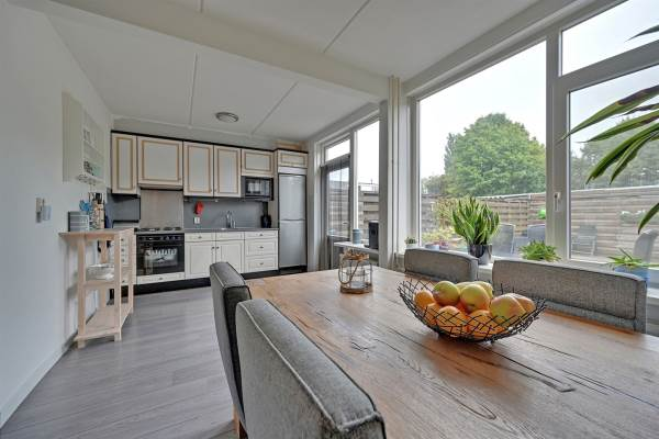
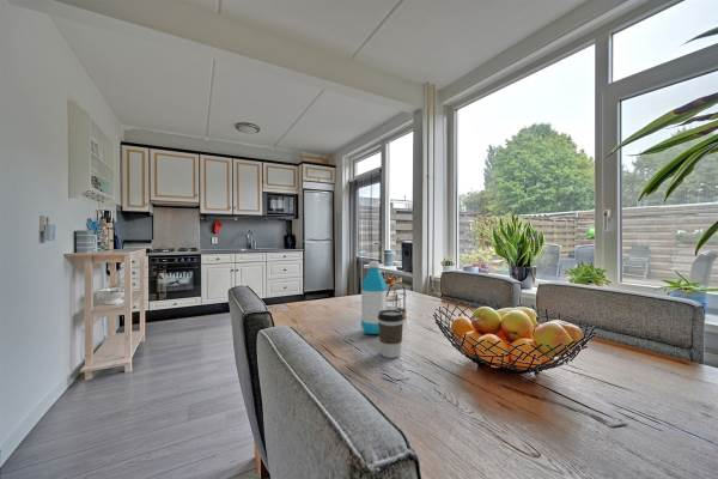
+ water bottle [360,260,388,335]
+ coffee cup [378,309,404,359]
